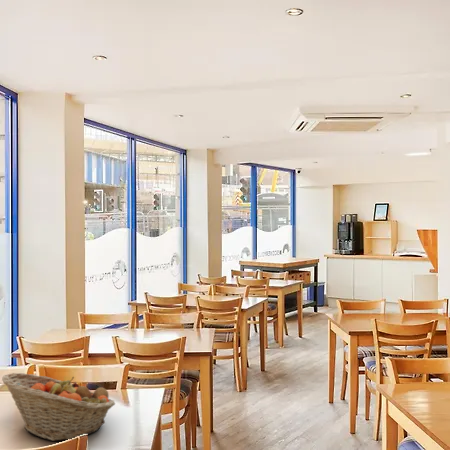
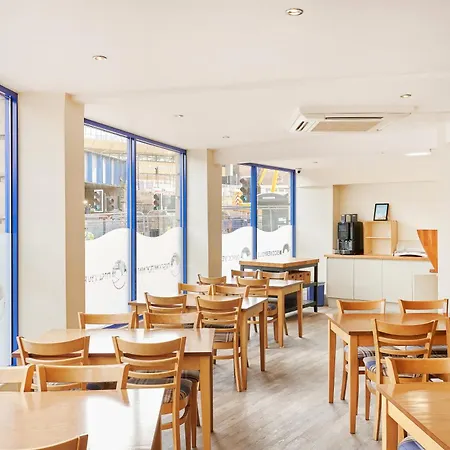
- fruit basket [1,372,116,442]
